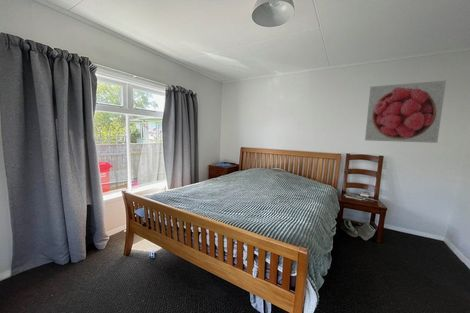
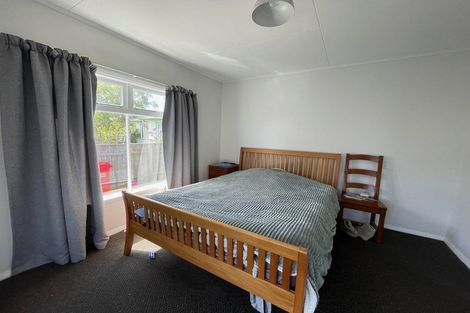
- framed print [364,80,447,144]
